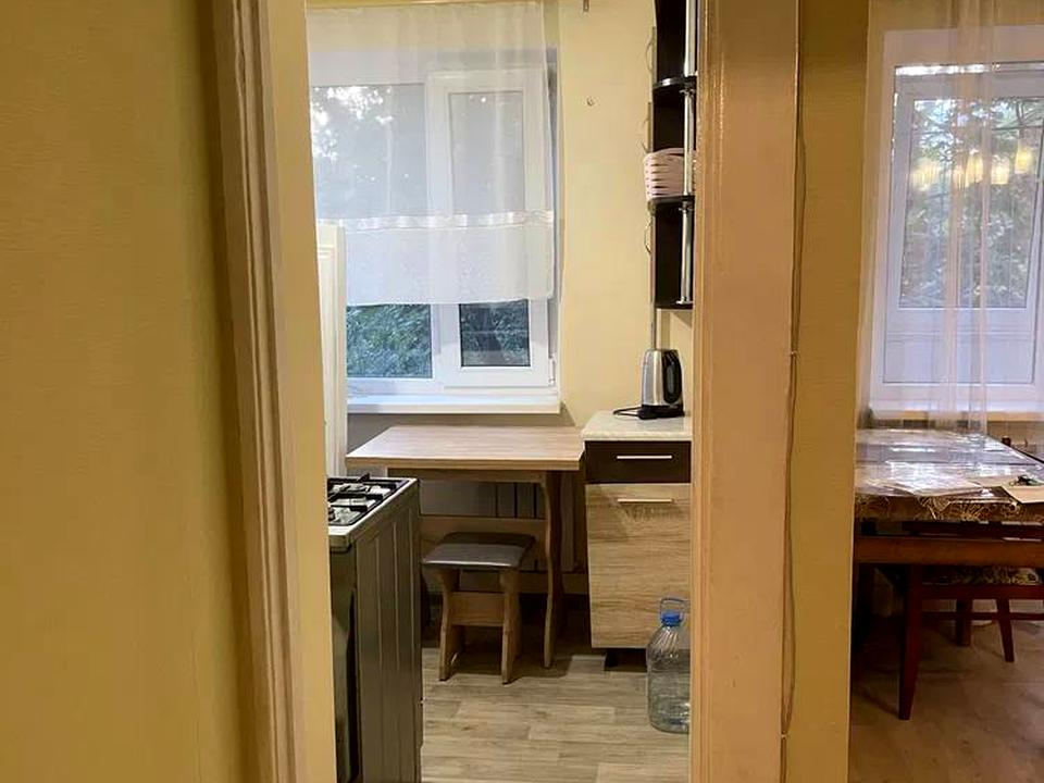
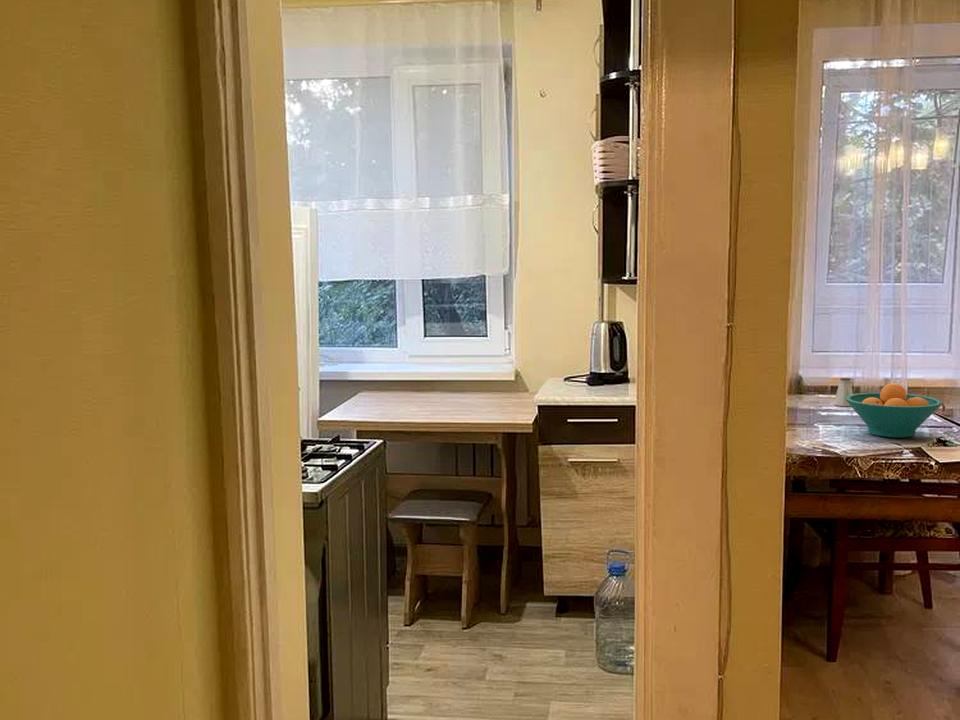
+ saltshaker [833,377,854,407]
+ fruit bowl [845,382,943,439]
